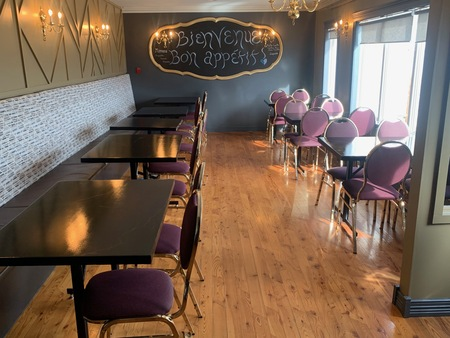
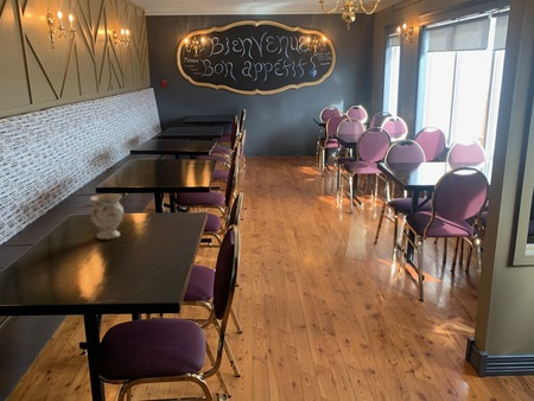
+ vase [89,192,125,240]
